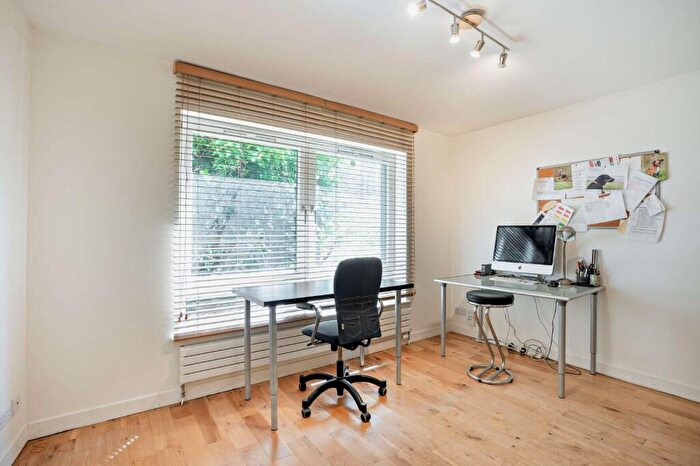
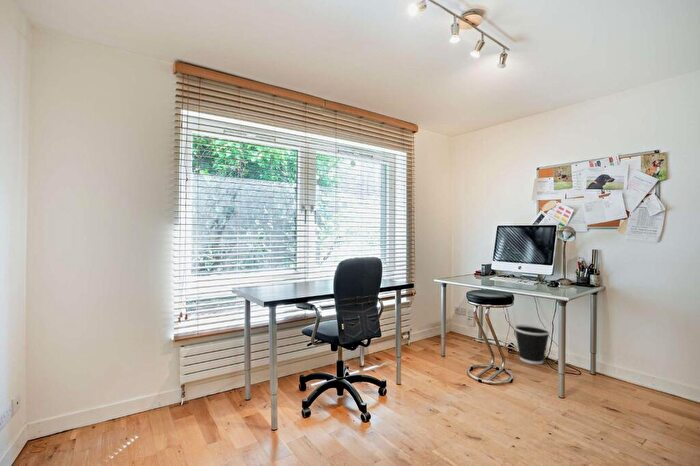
+ wastebasket [513,324,551,365]
